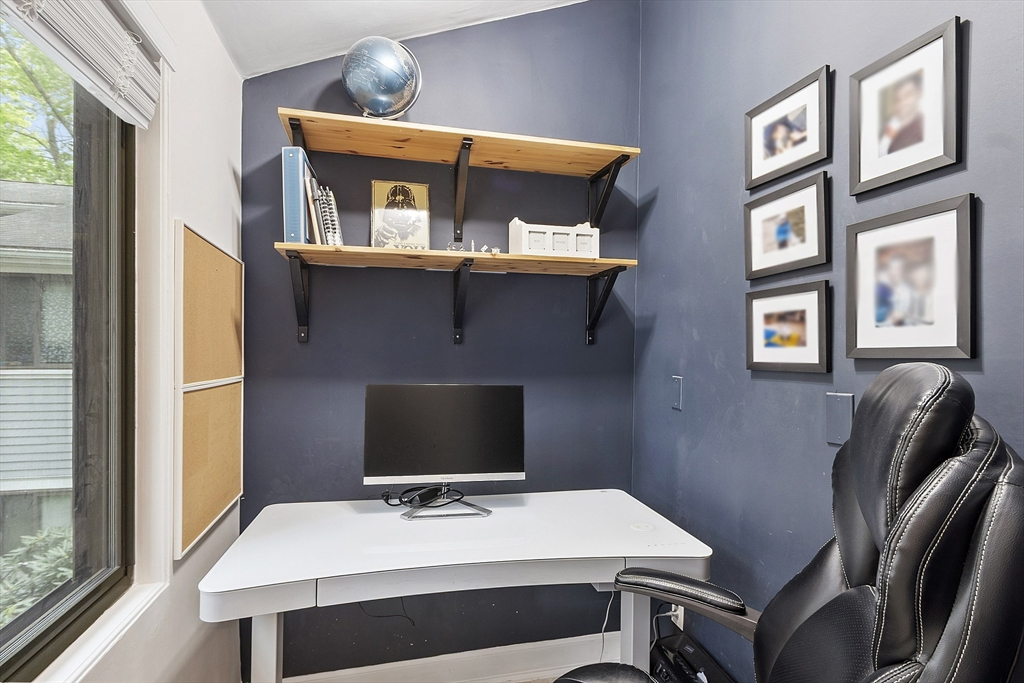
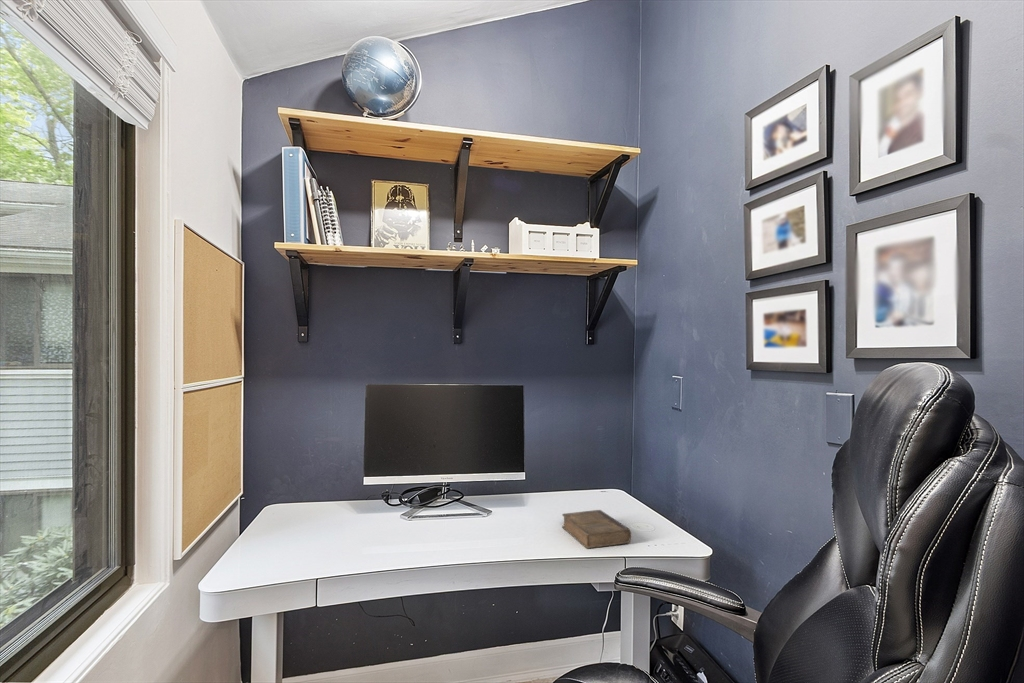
+ book [561,509,632,549]
